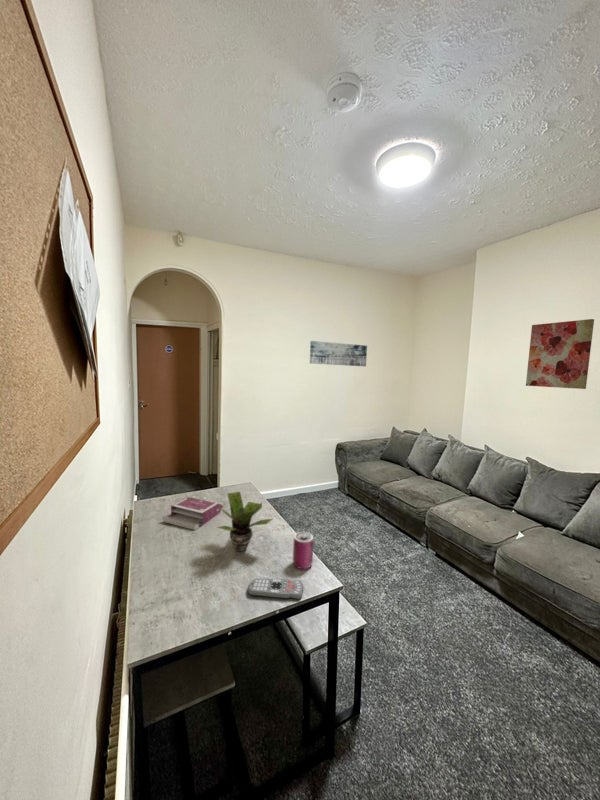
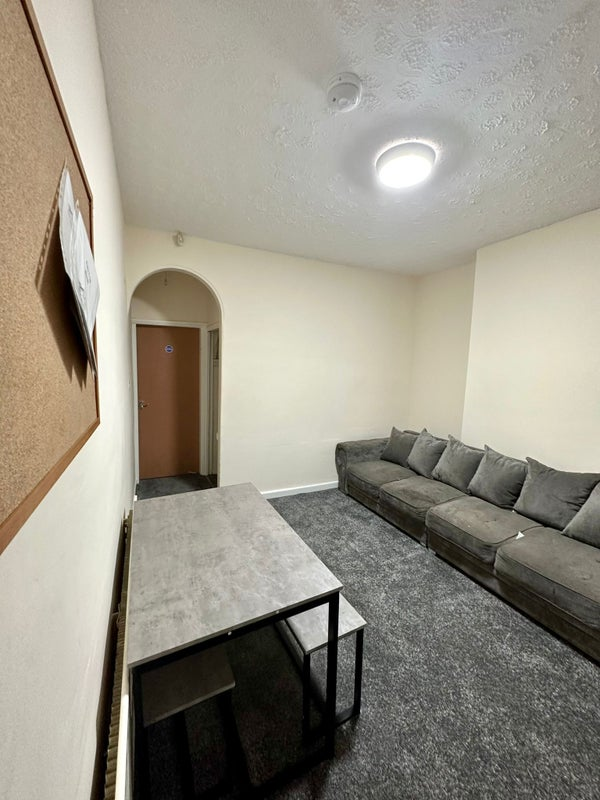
- wall art [309,340,368,367]
- book [162,496,224,531]
- potted plant [216,491,273,553]
- remote control [247,577,304,601]
- wall art [525,318,595,390]
- can [292,531,315,570]
